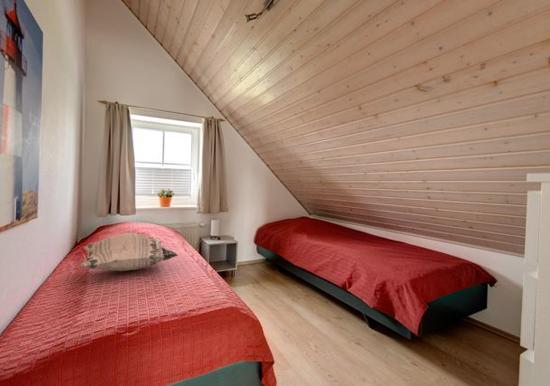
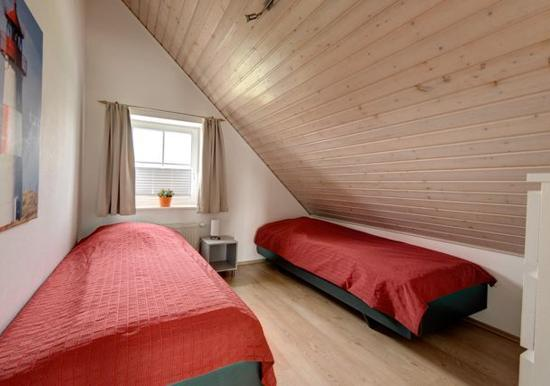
- decorative pillow [78,231,179,272]
